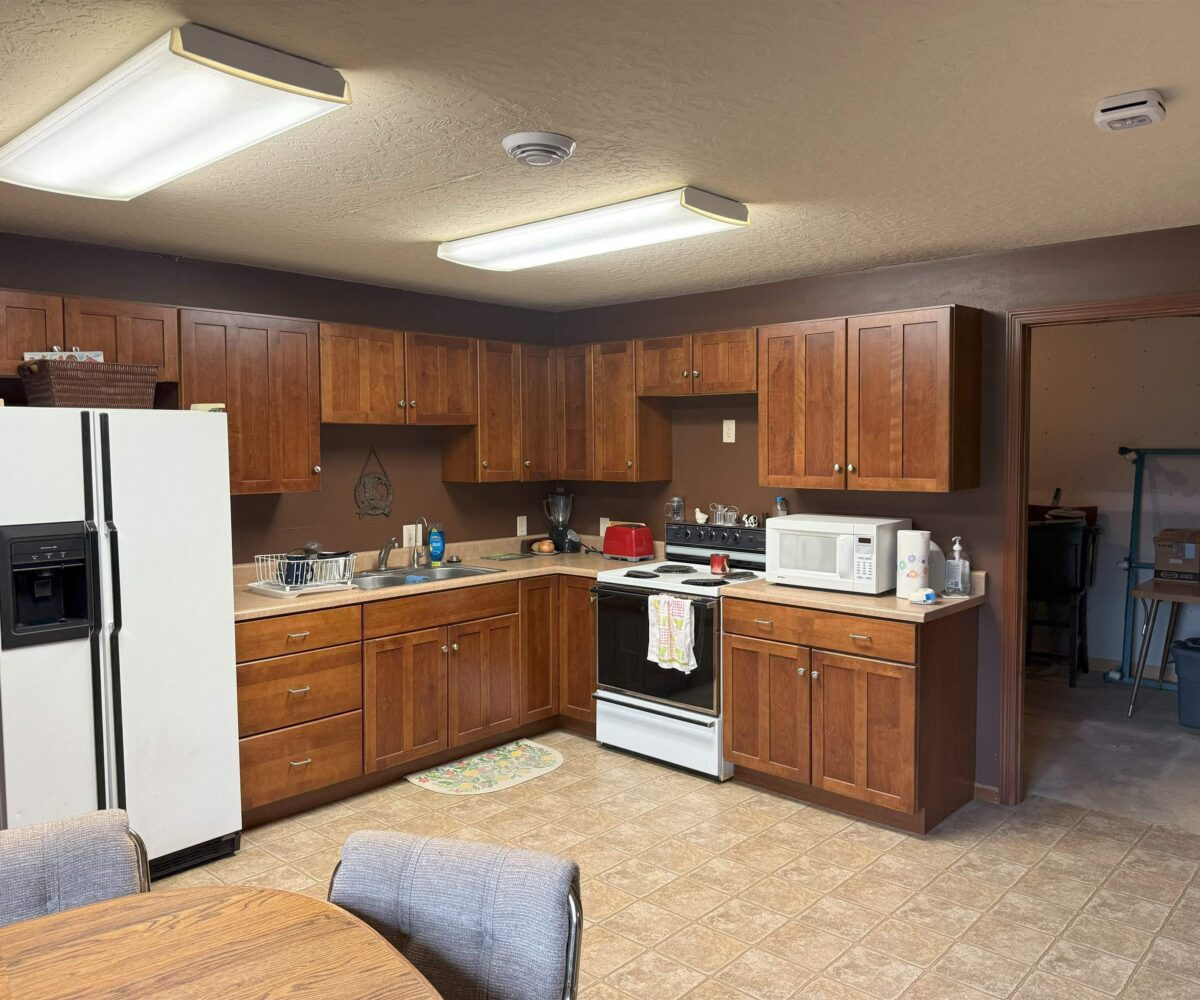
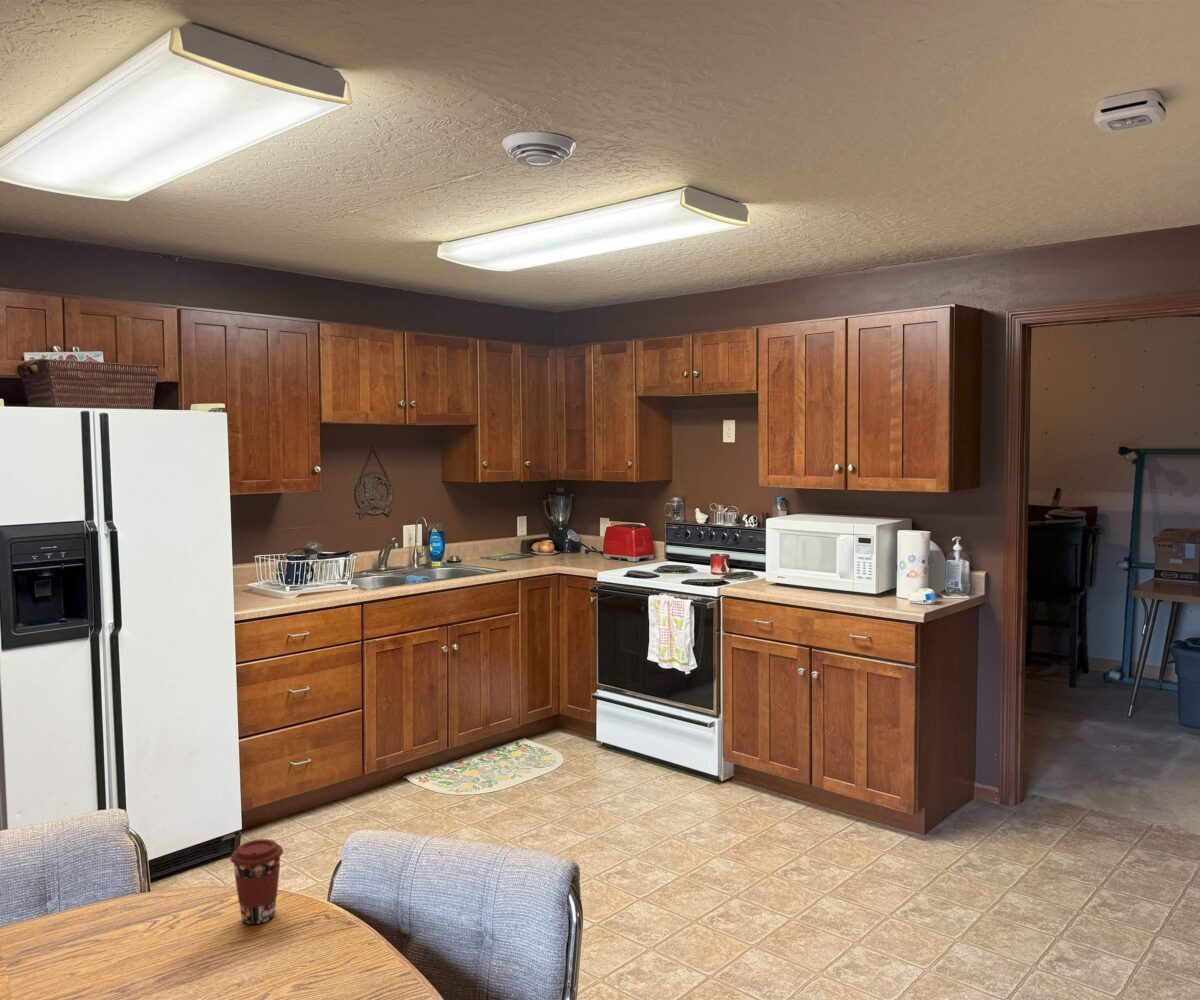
+ coffee cup [229,838,284,925]
